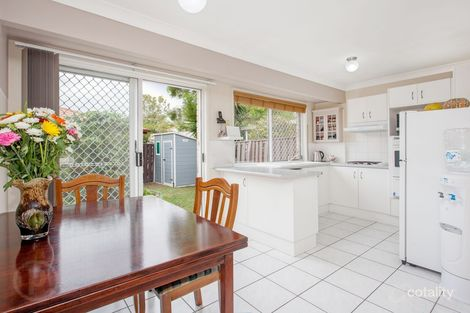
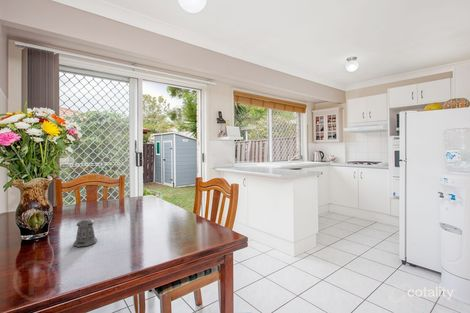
+ pepper shaker [72,217,98,248]
